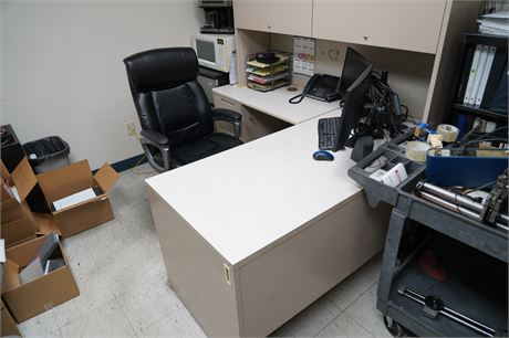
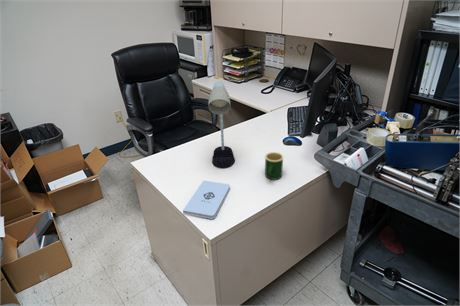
+ mug [264,151,285,181]
+ notepad [182,179,231,220]
+ desk lamp [207,80,236,169]
